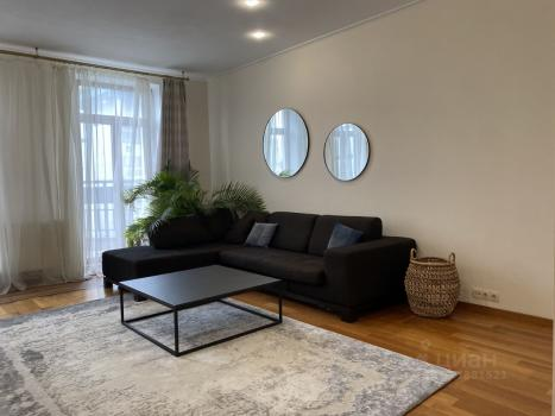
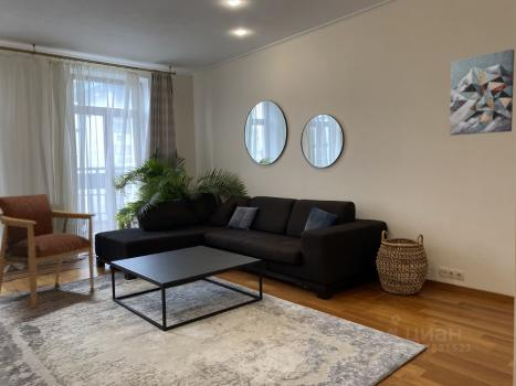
+ wall art [449,49,515,137]
+ armchair [0,193,97,310]
